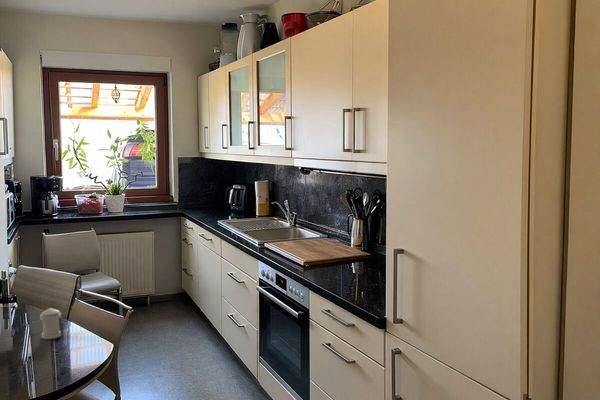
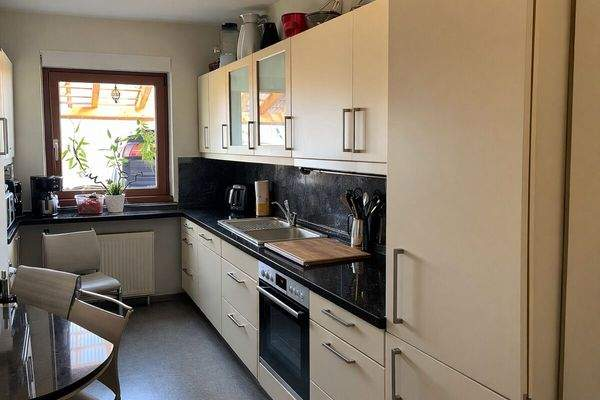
- pepper shaker [39,307,62,340]
